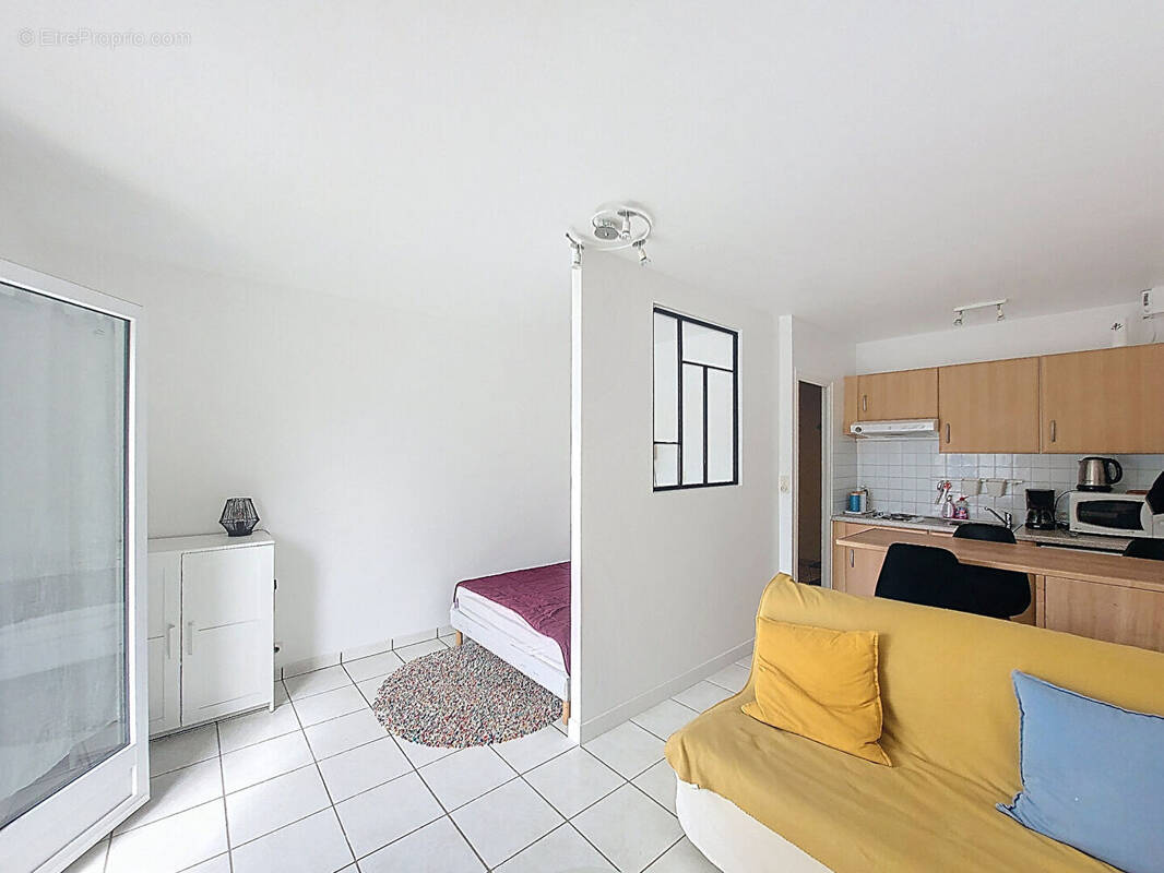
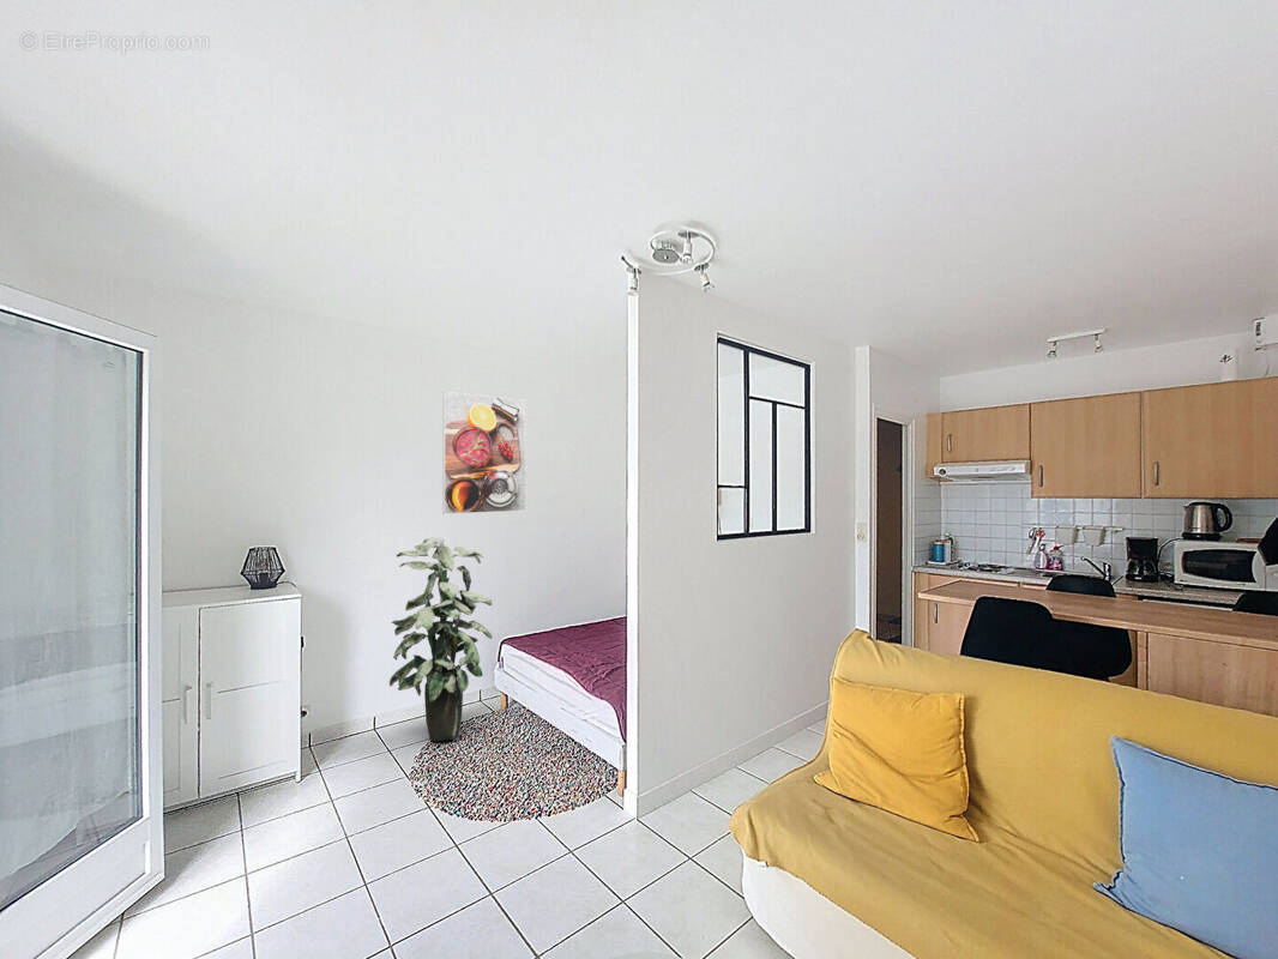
+ indoor plant [388,537,493,742]
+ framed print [441,391,528,515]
